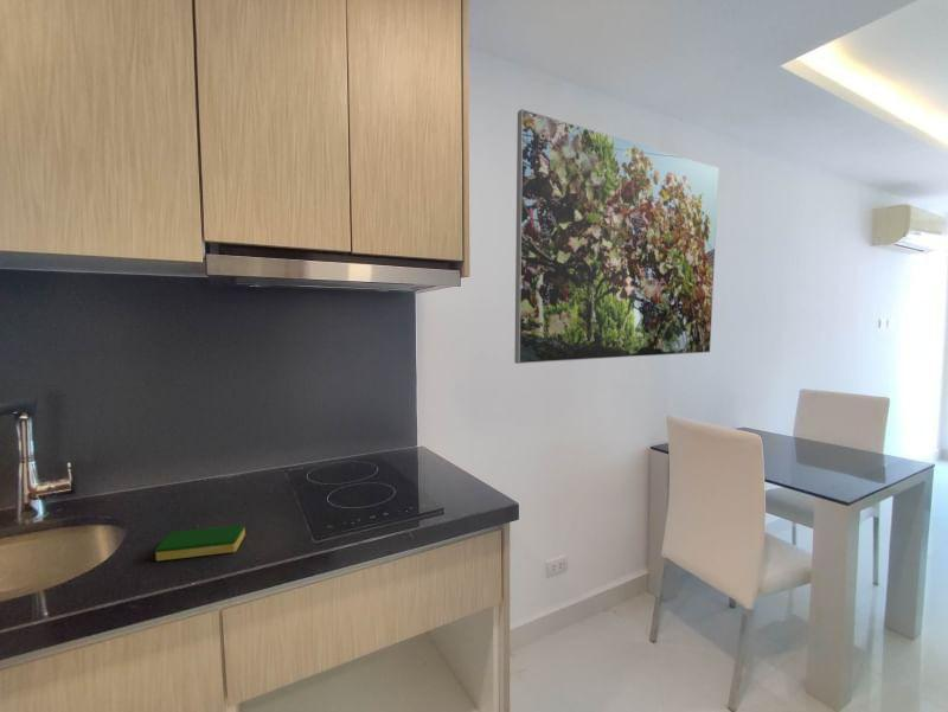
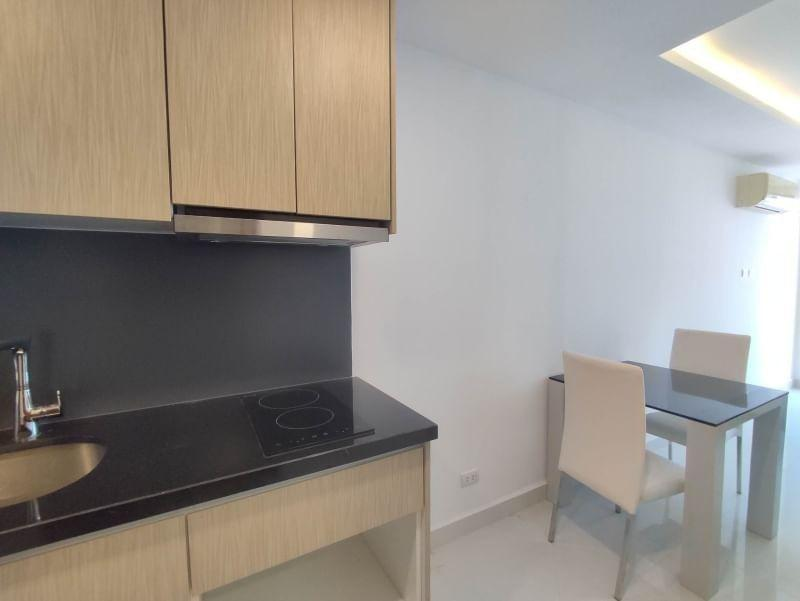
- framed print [513,108,720,365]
- dish sponge [154,524,246,562]
